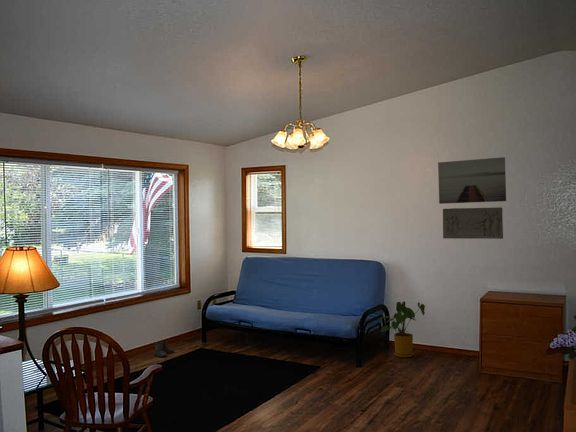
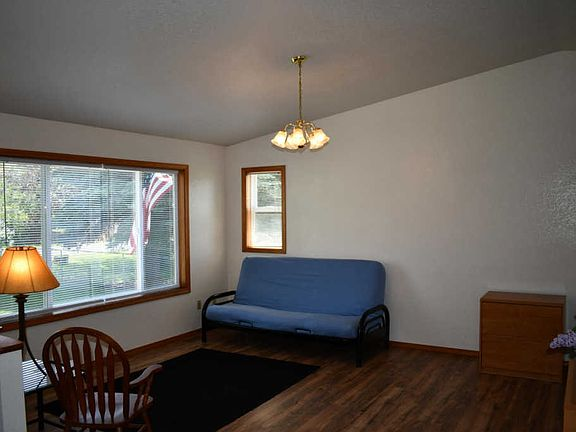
- relief sculpture [442,206,504,240]
- boots [153,340,175,358]
- wall art [437,156,507,205]
- house plant [378,300,426,359]
